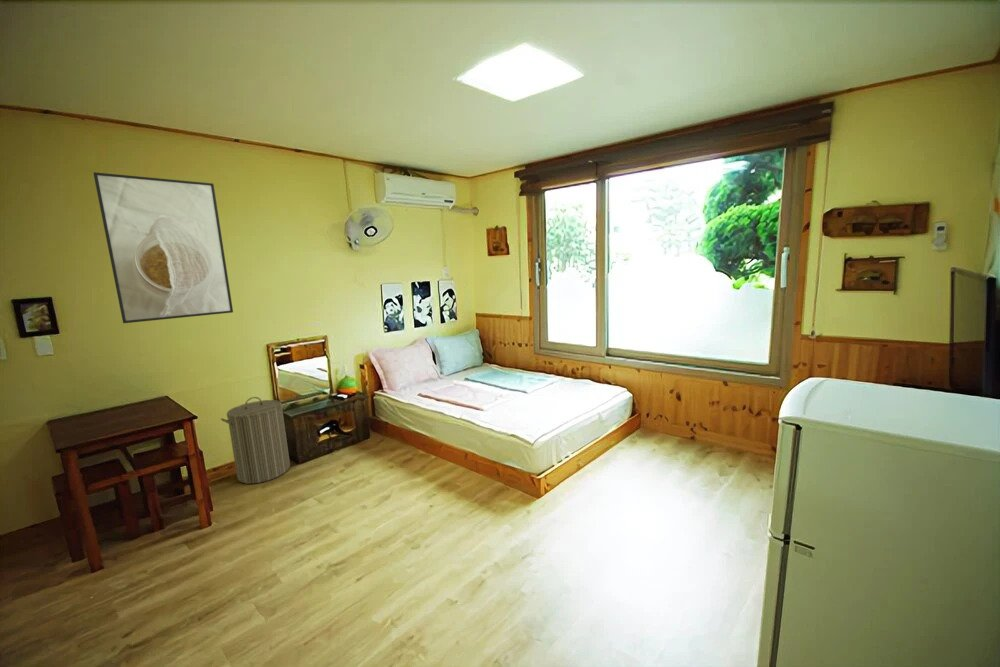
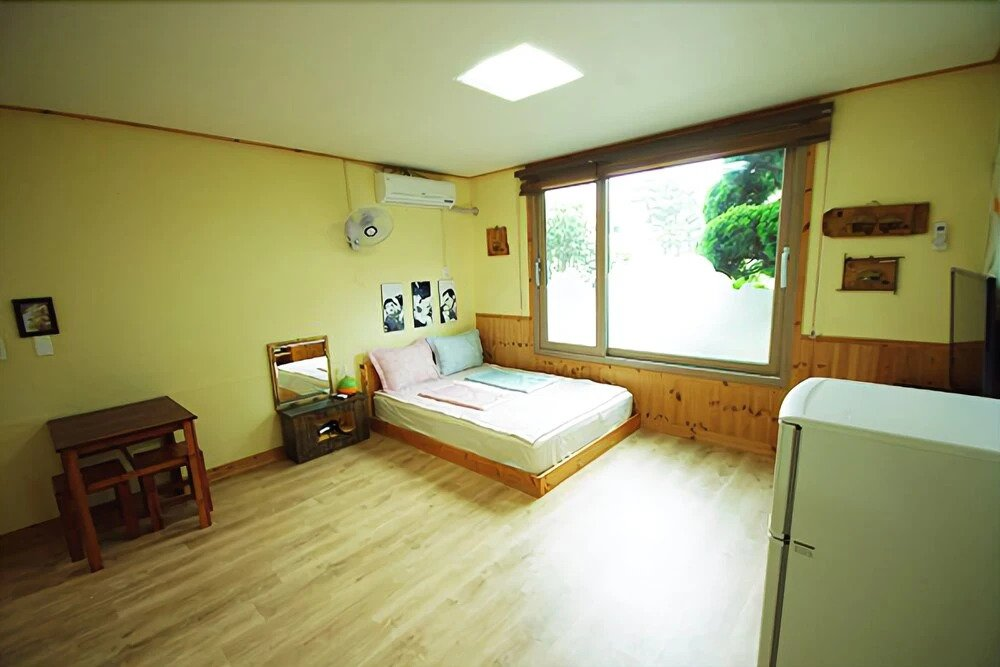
- laundry hamper [220,396,291,485]
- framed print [92,171,234,324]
